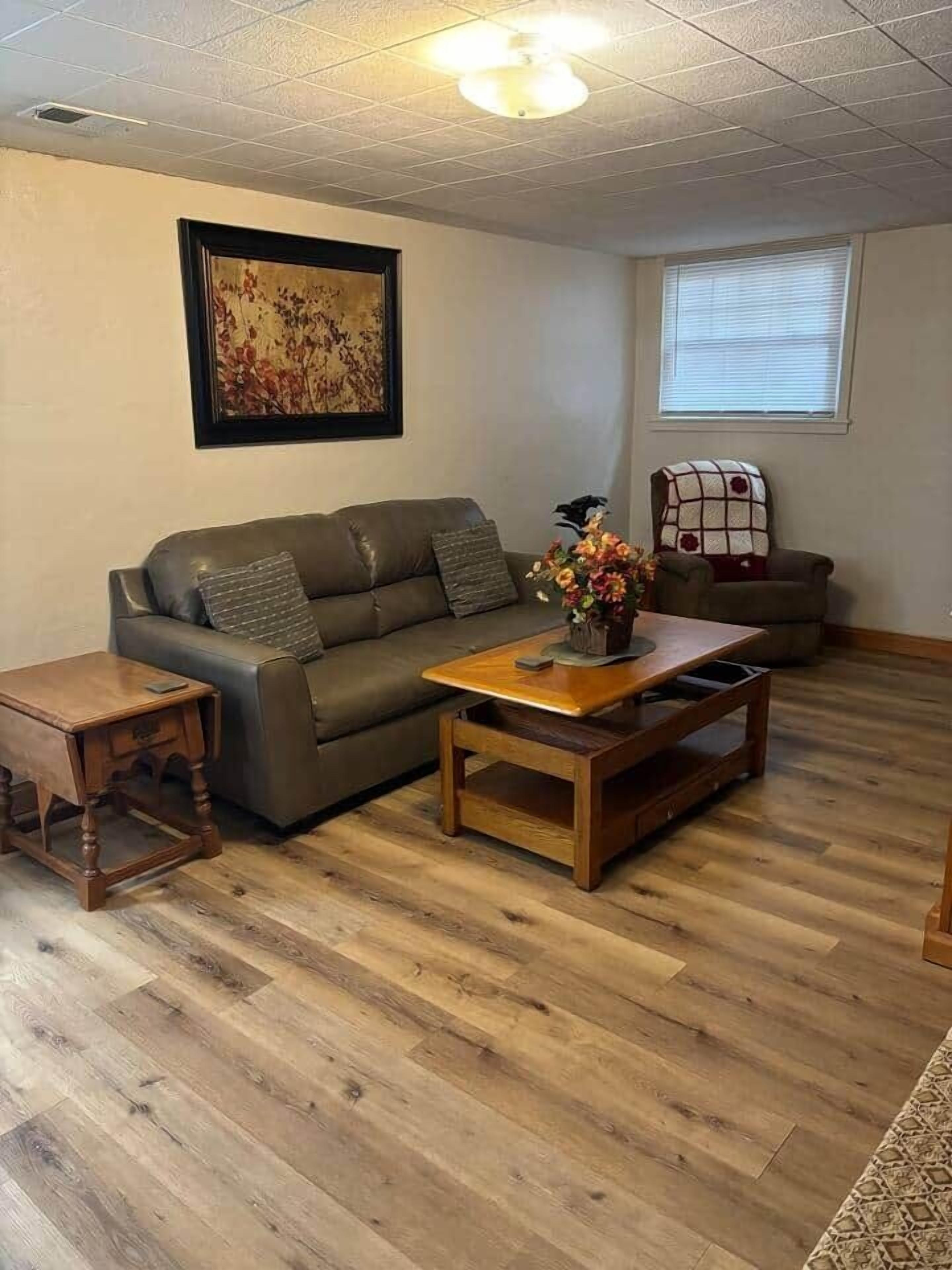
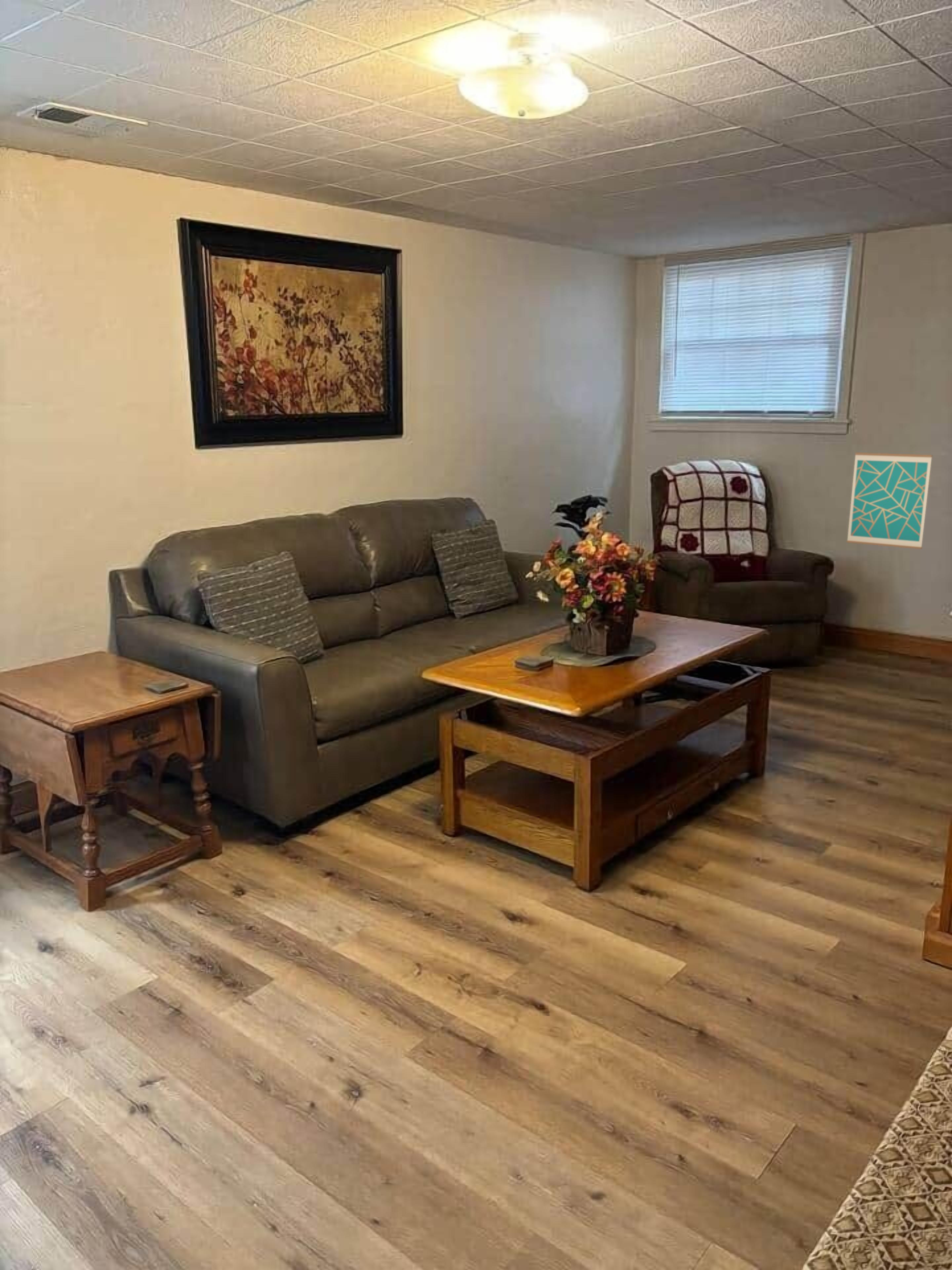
+ wall art [847,452,932,549]
